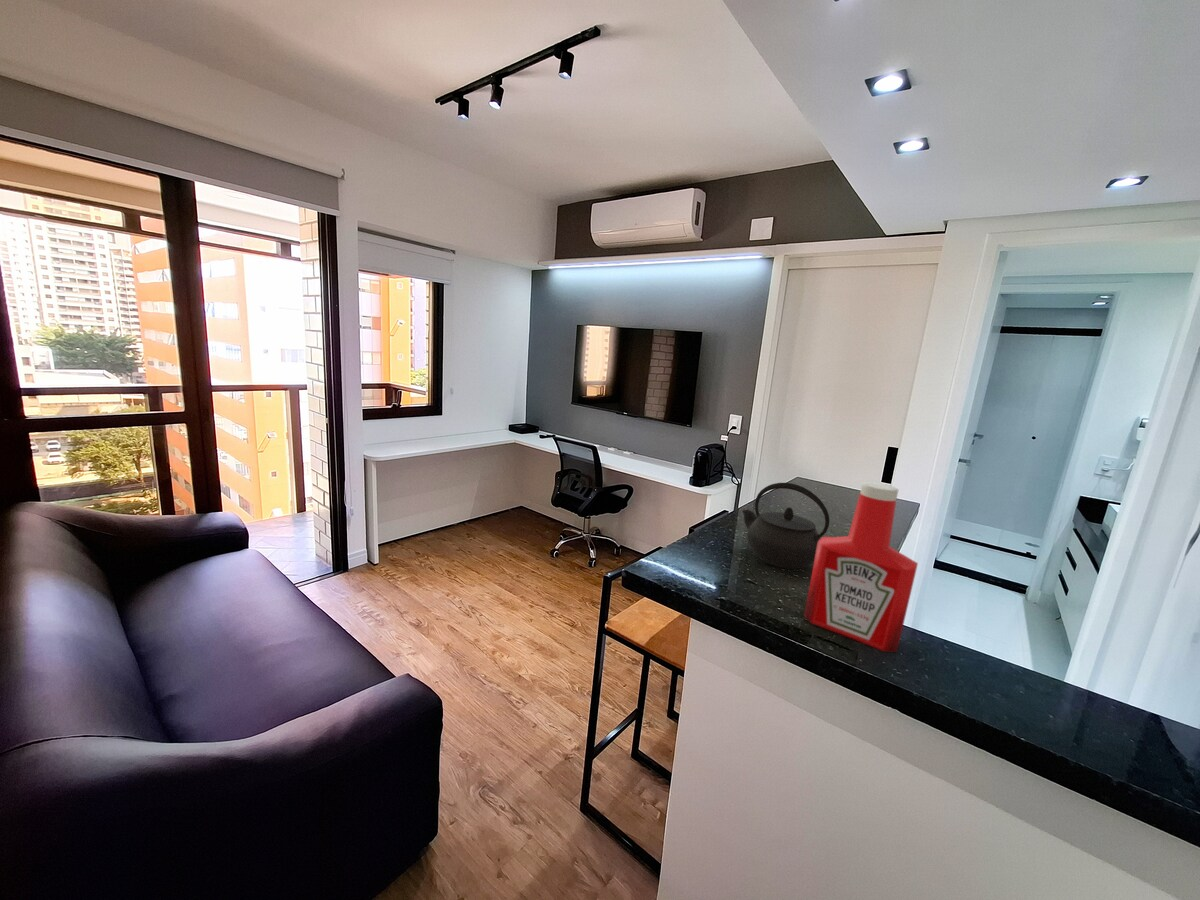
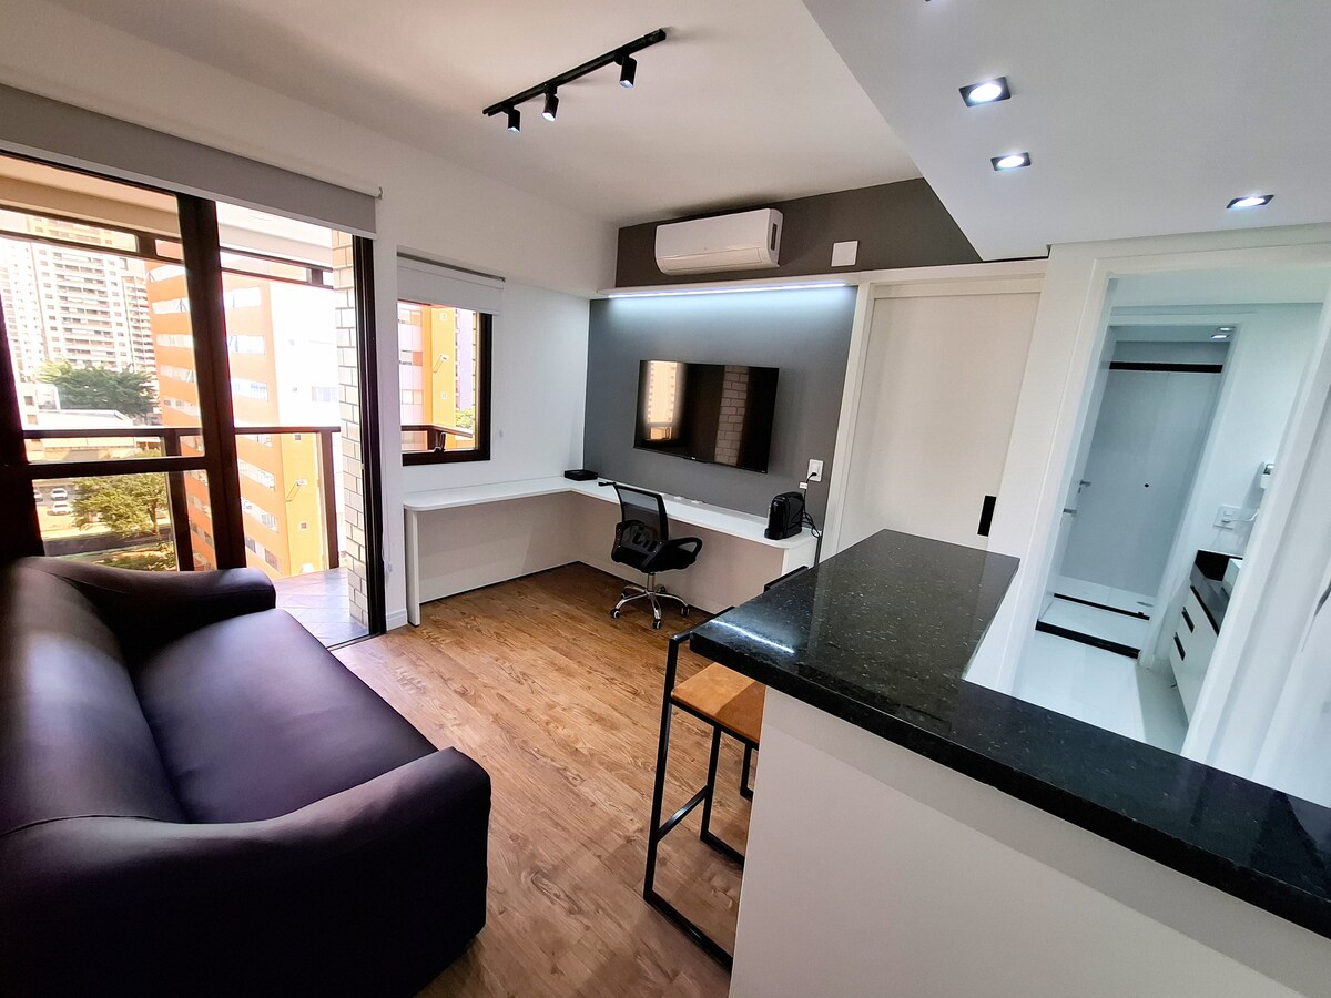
- soap bottle [803,481,919,653]
- kettle [741,482,830,570]
